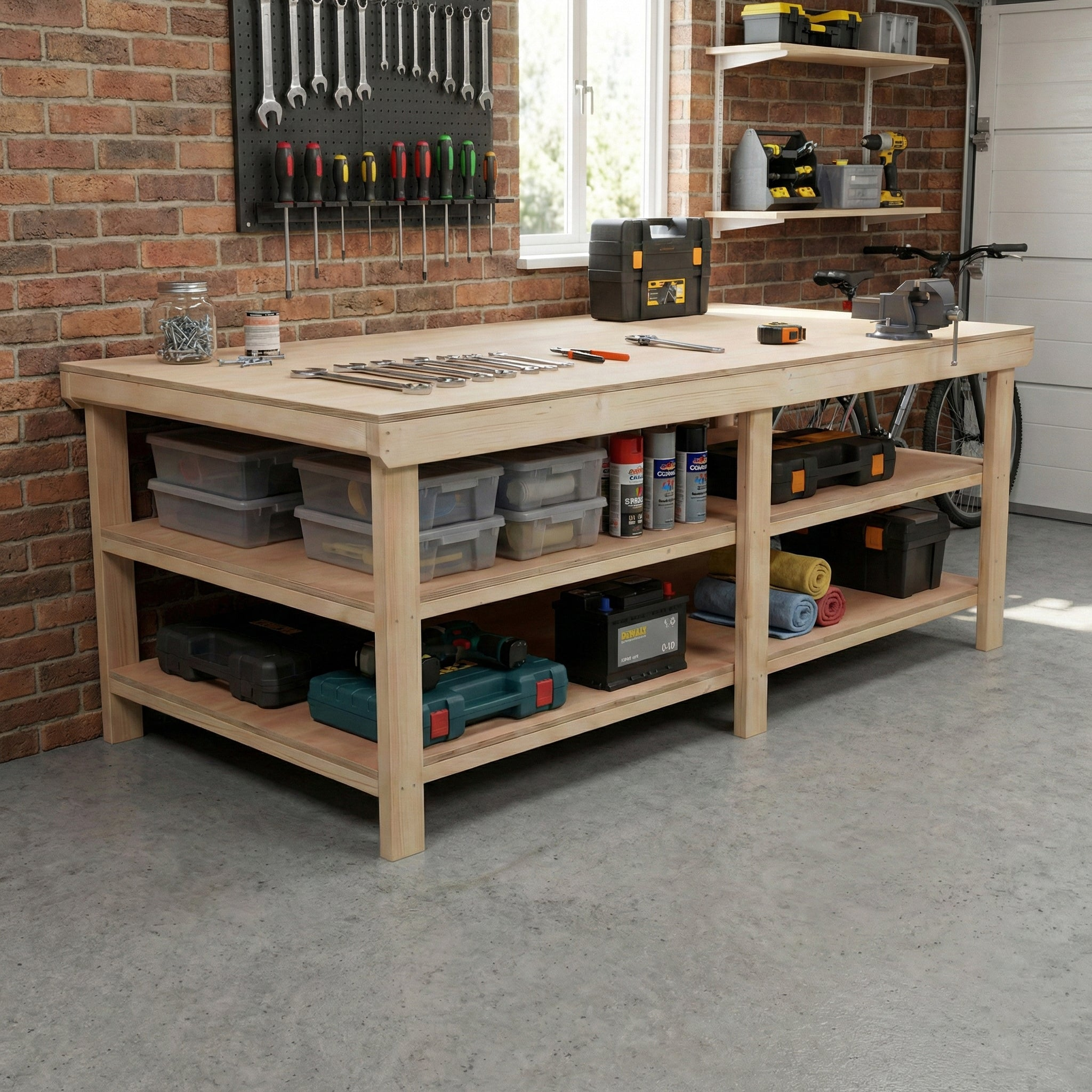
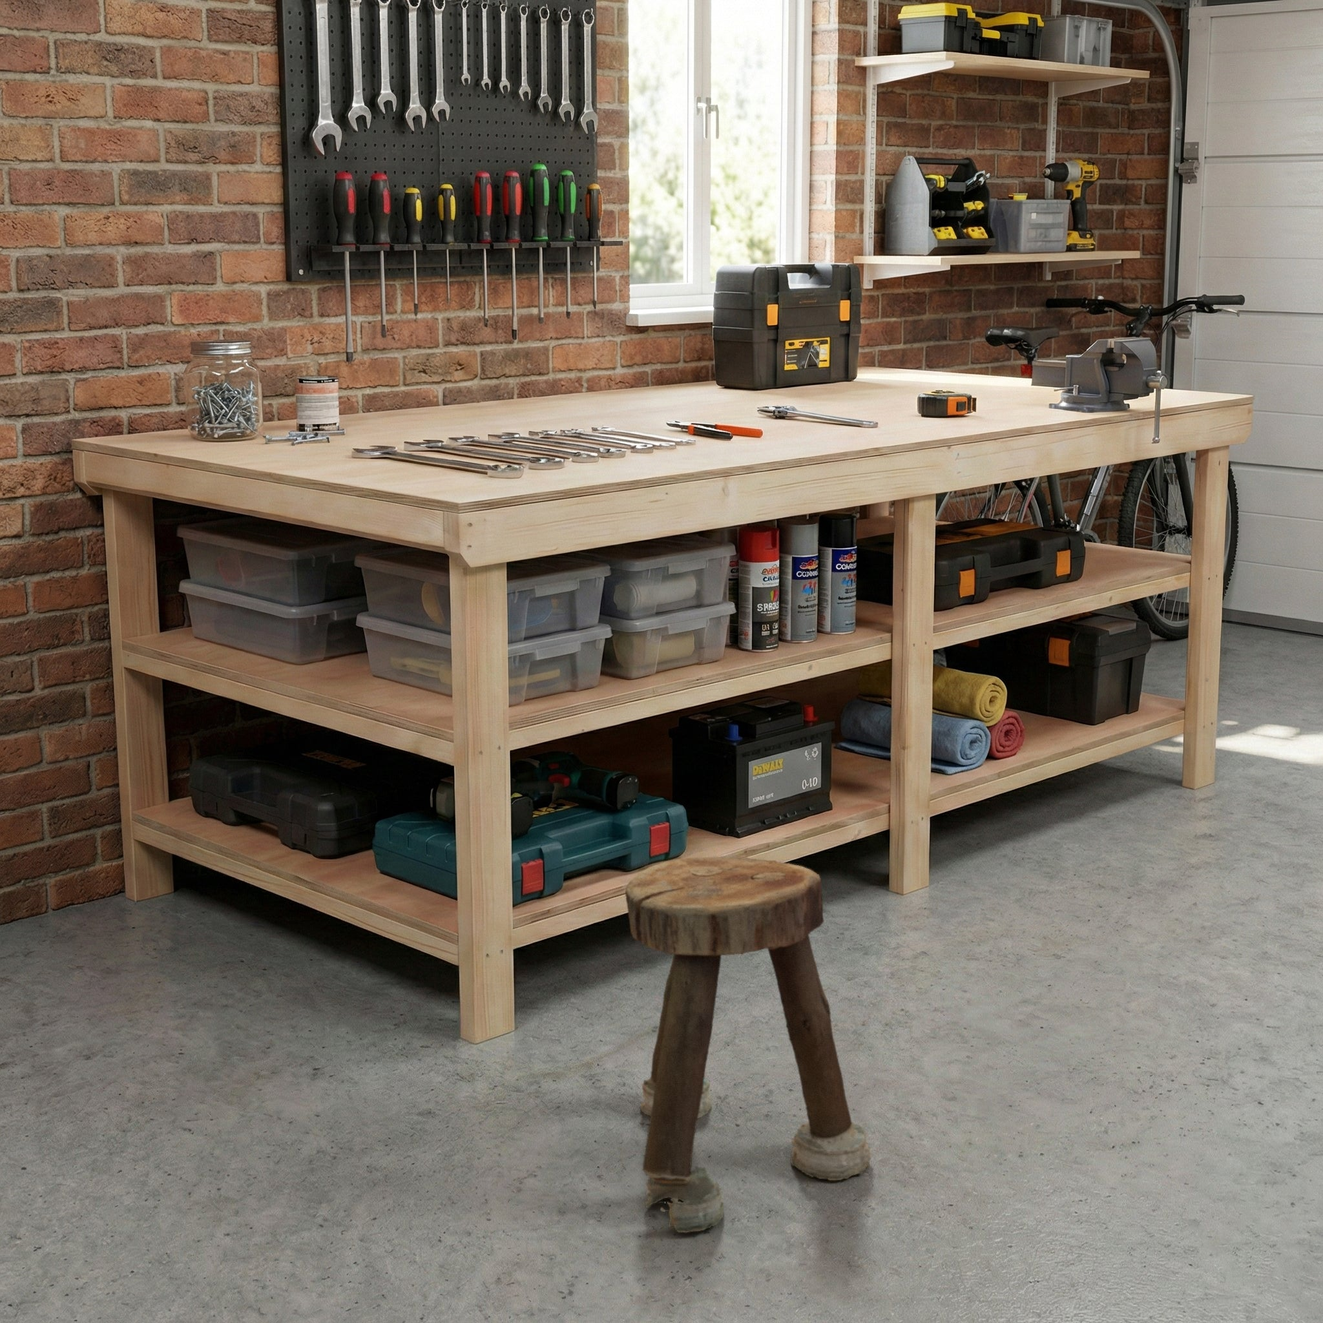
+ stool [625,855,871,1233]
